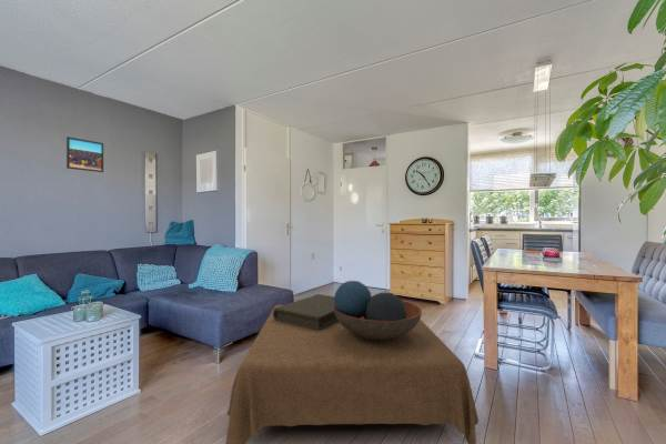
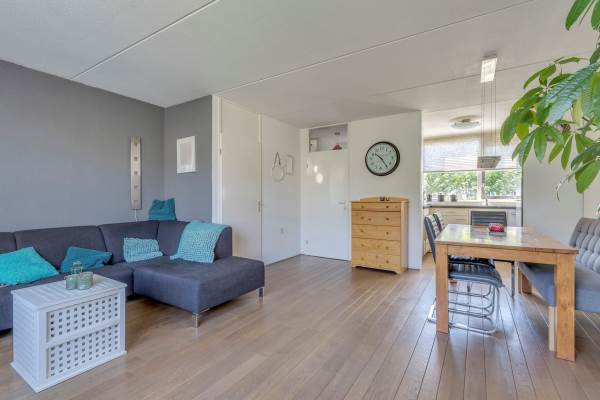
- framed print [65,135,104,173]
- coffee table [225,280,480,444]
